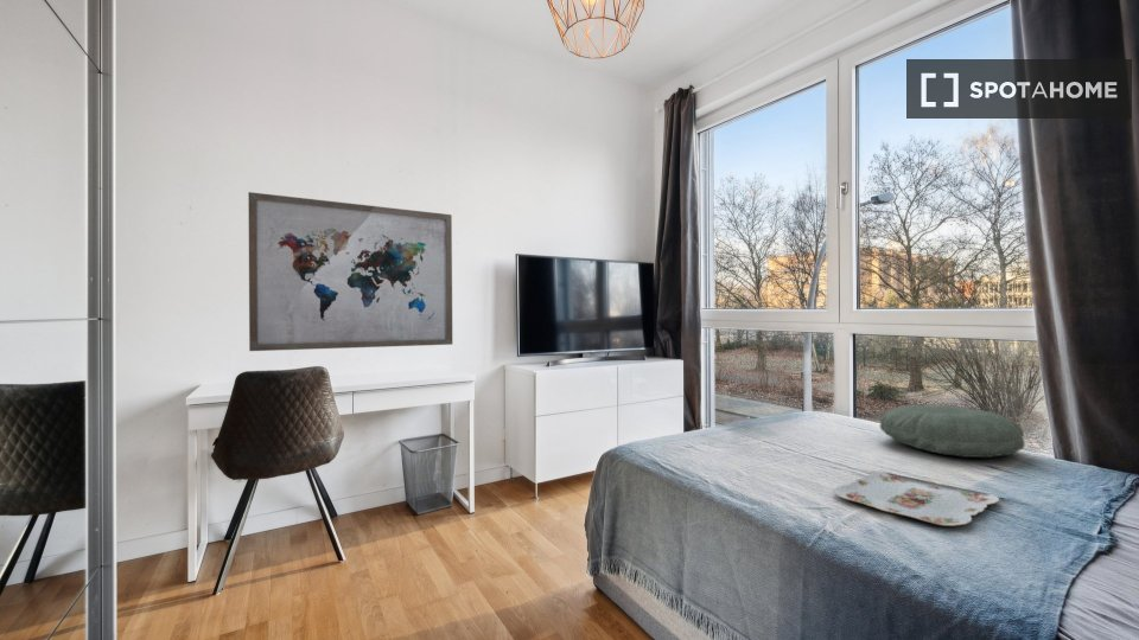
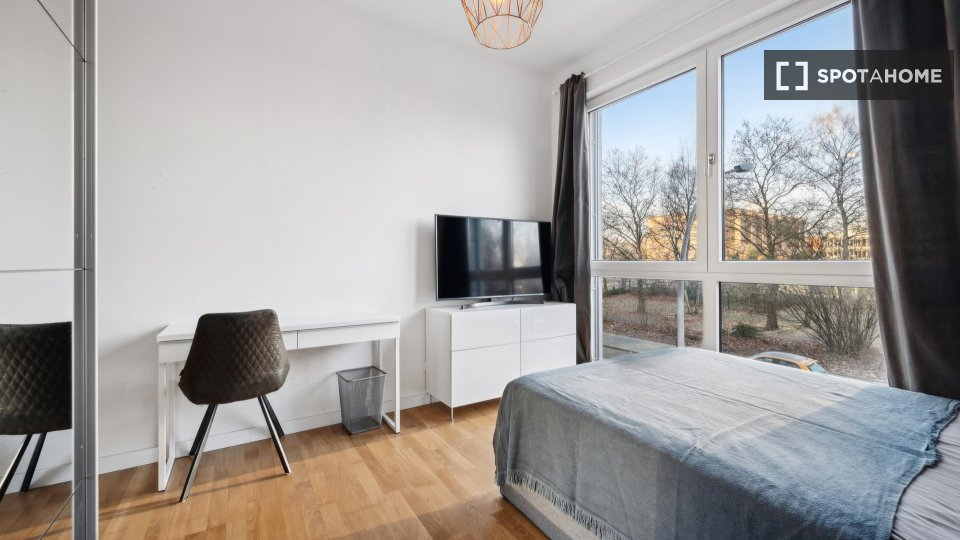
- serving tray [833,471,1000,527]
- pillow [878,403,1025,459]
- wall art [247,191,453,352]
